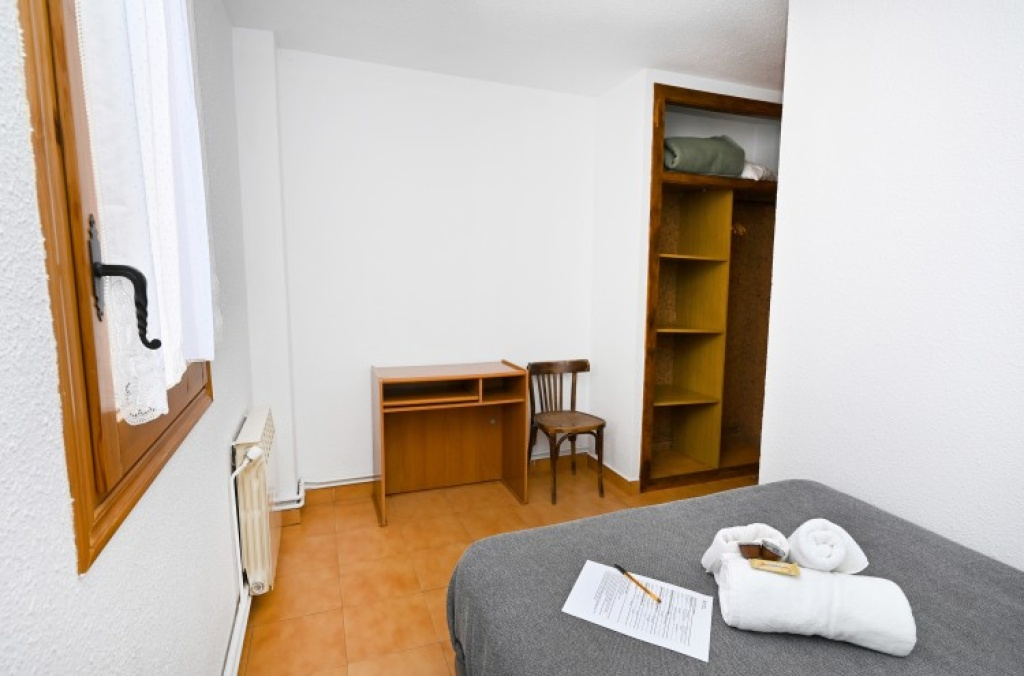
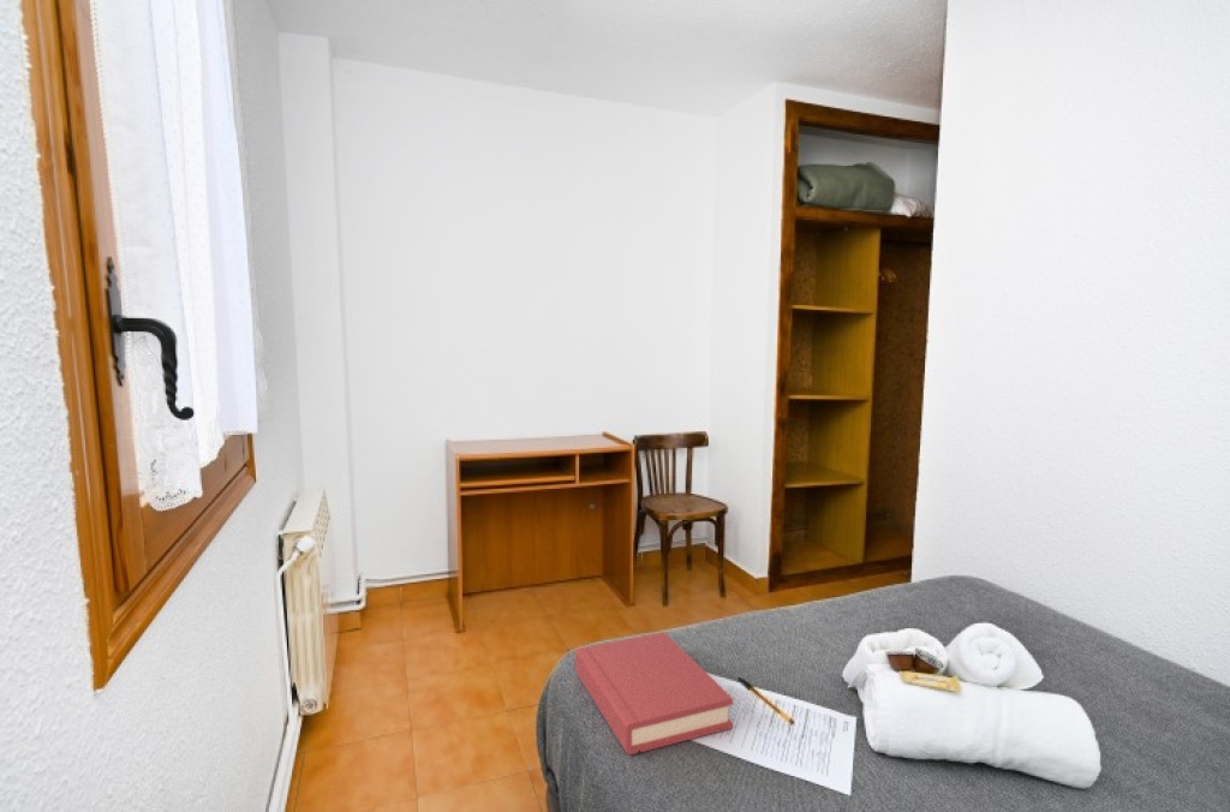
+ hardback book [574,631,734,756]
